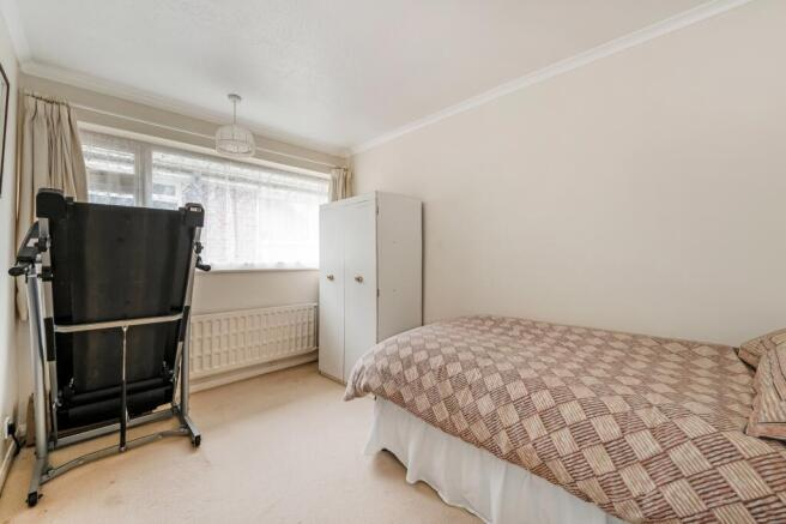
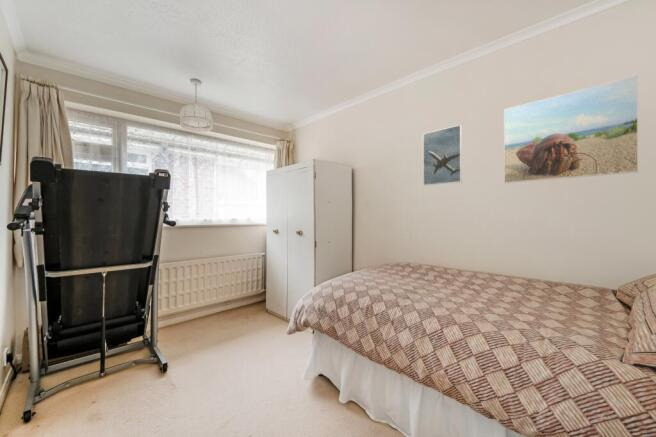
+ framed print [422,124,463,187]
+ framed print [503,75,639,184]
